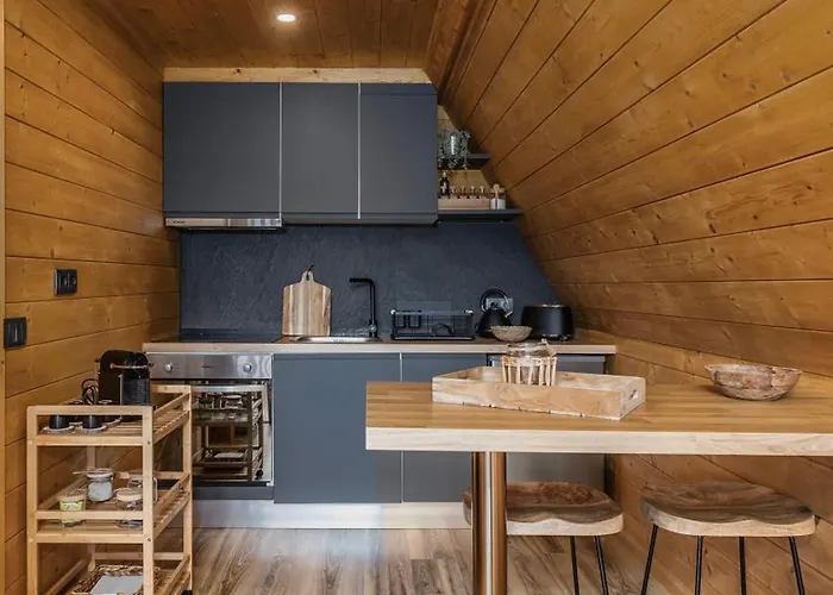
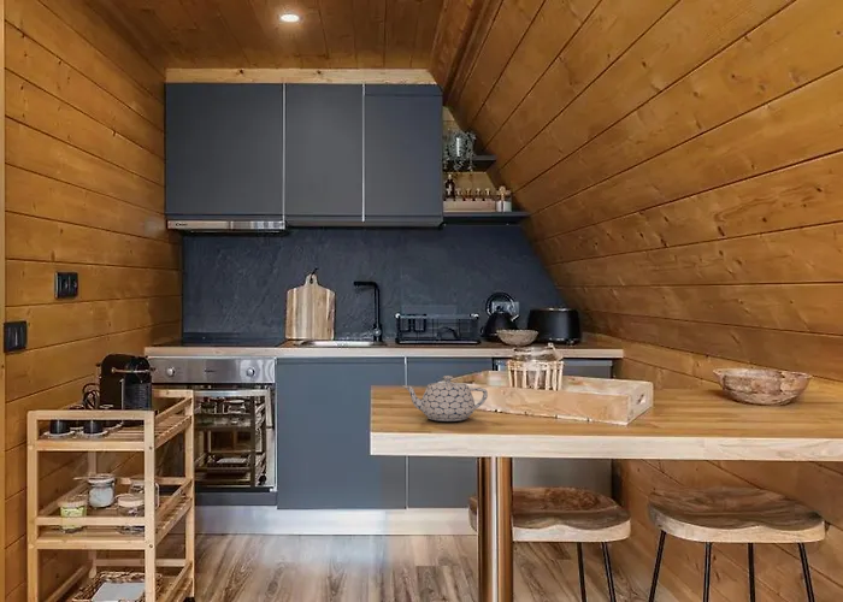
+ teapot [402,374,489,423]
